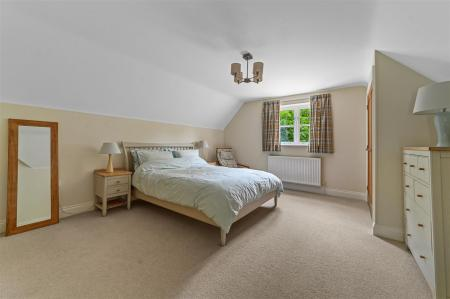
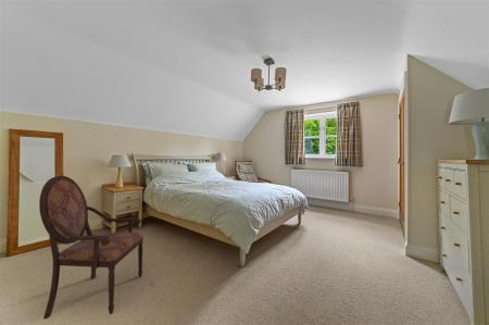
+ armchair [38,175,145,320]
